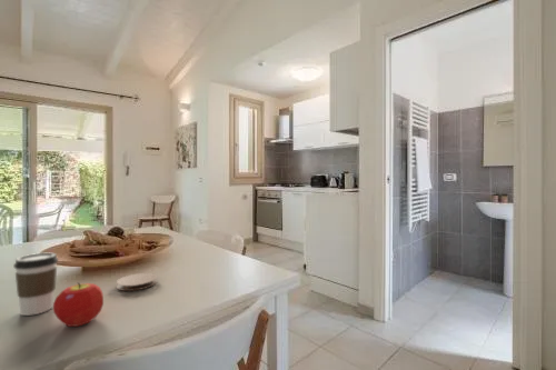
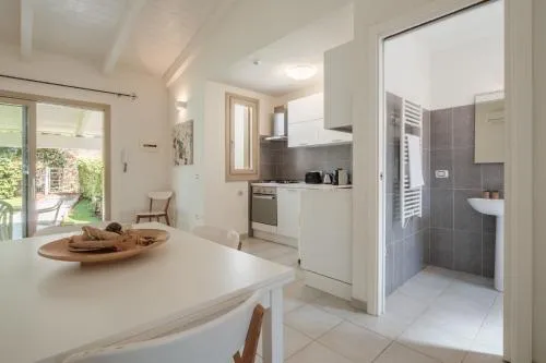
- coffee cup [12,252,59,317]
- fruit [52,281,105,328]
- coaster [116,272,158,292]
